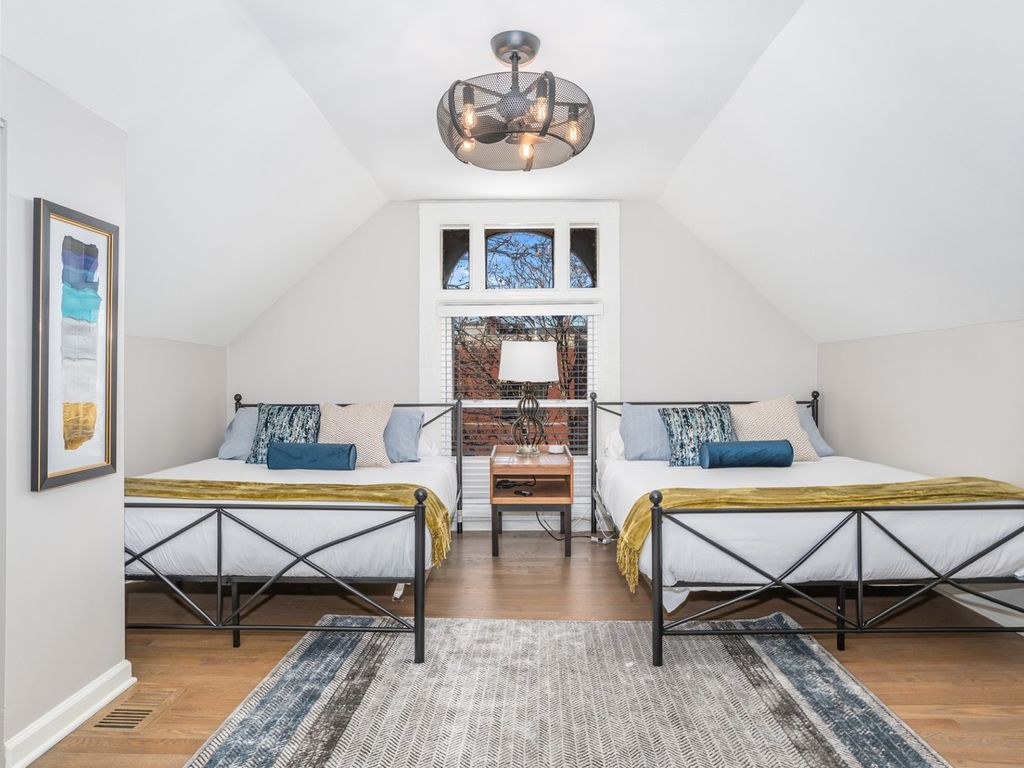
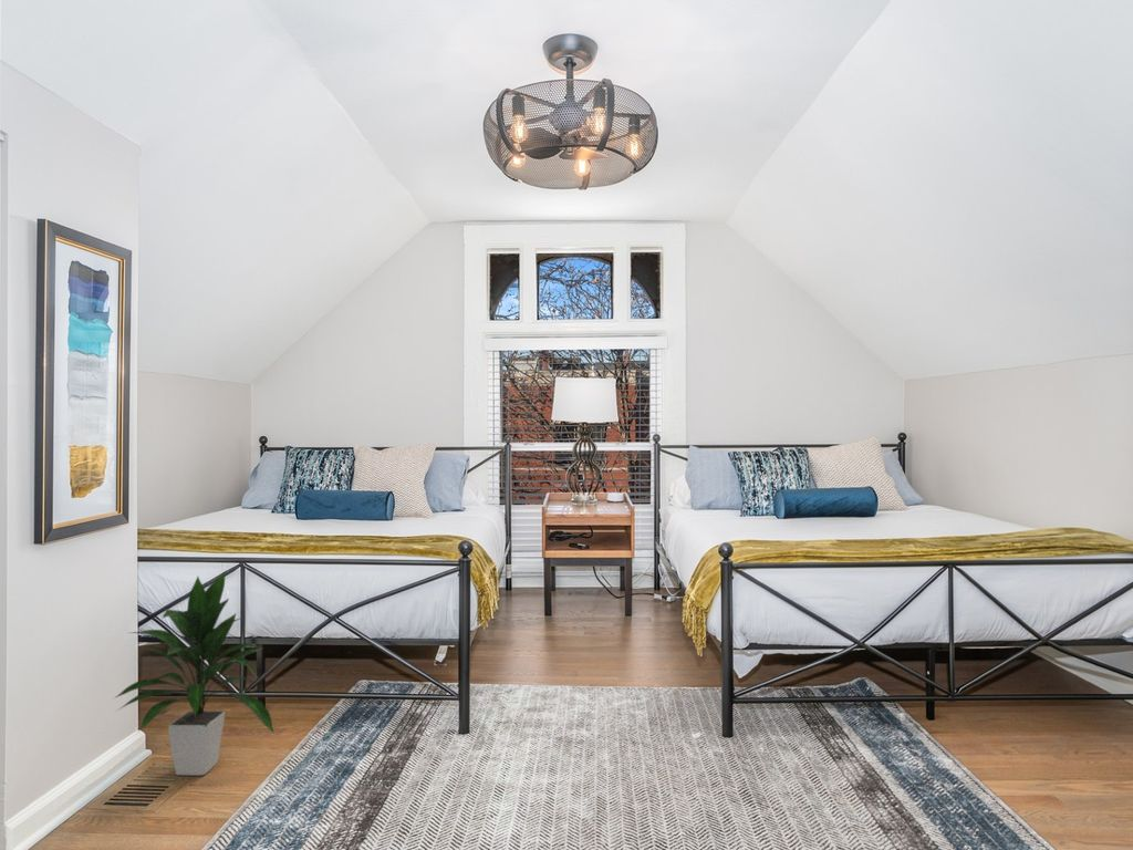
+ indoor plant [113,570,276,777]
